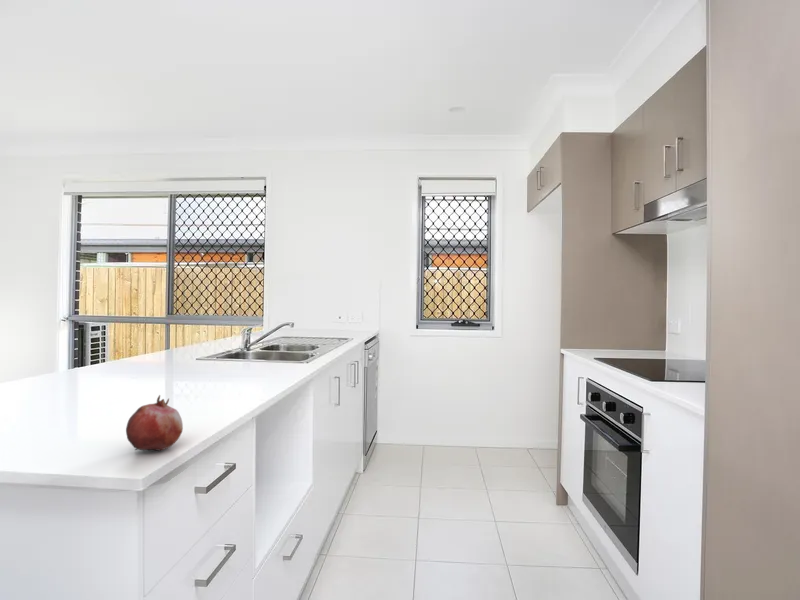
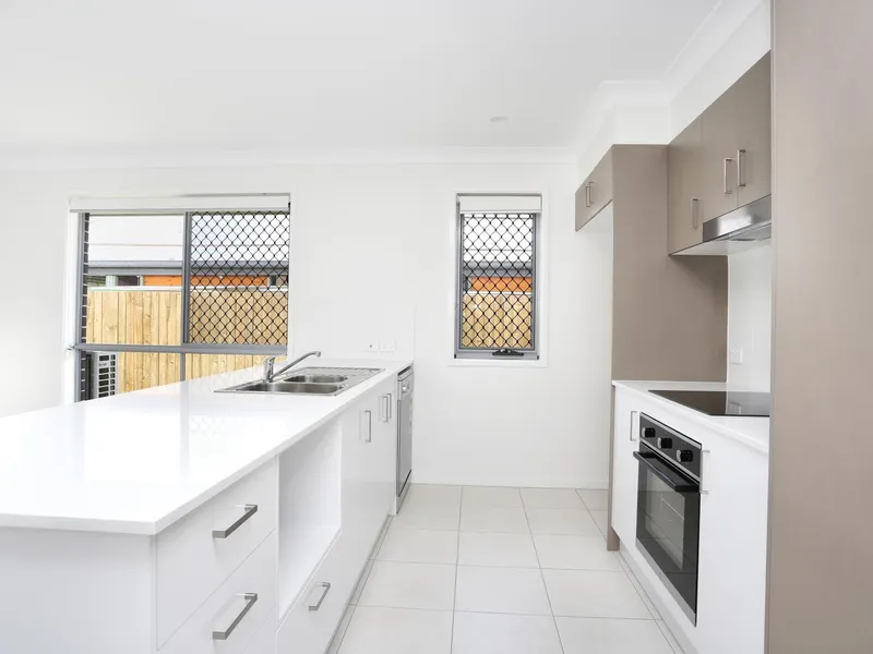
- fruit [125,394,184,452]
